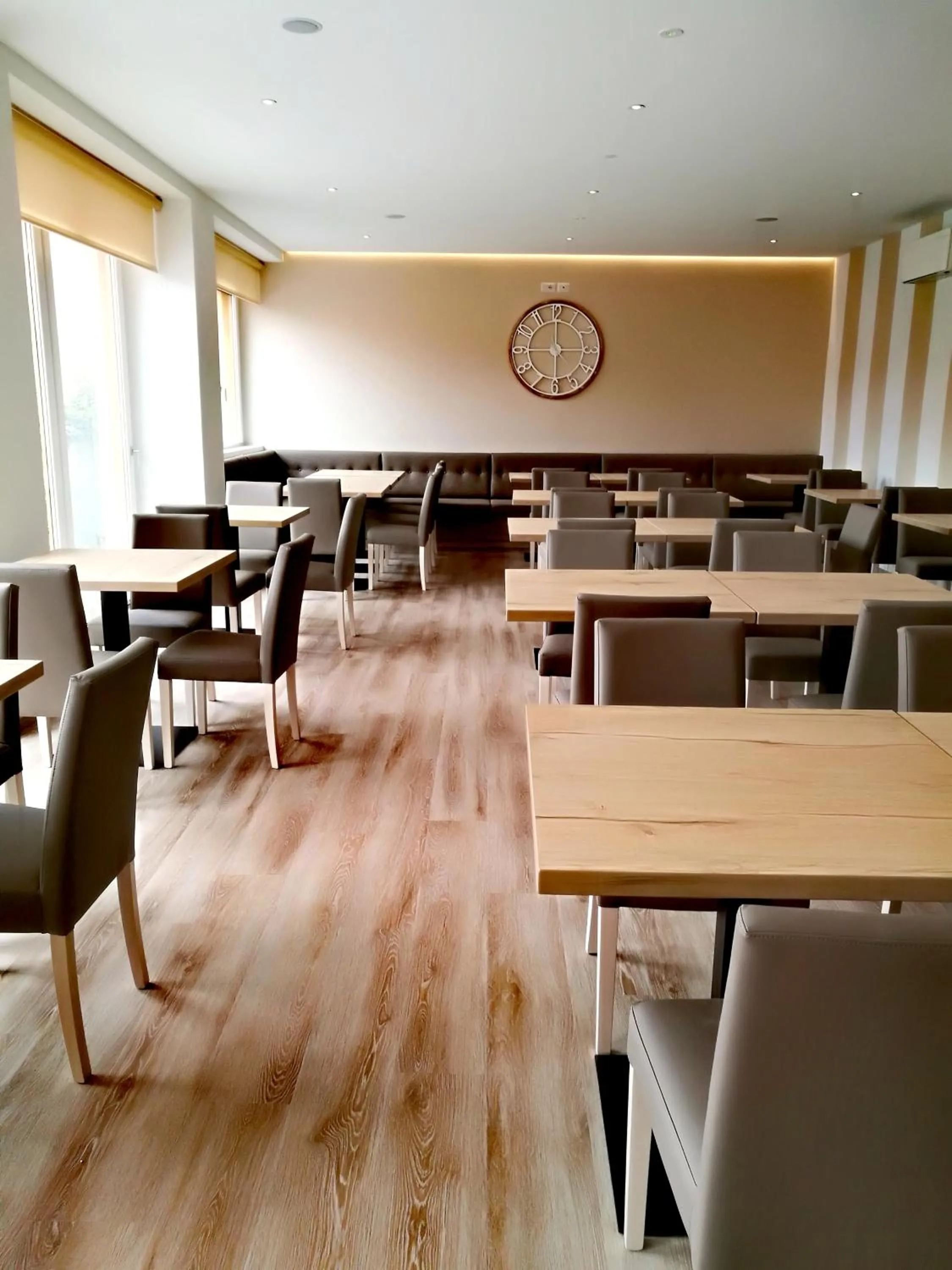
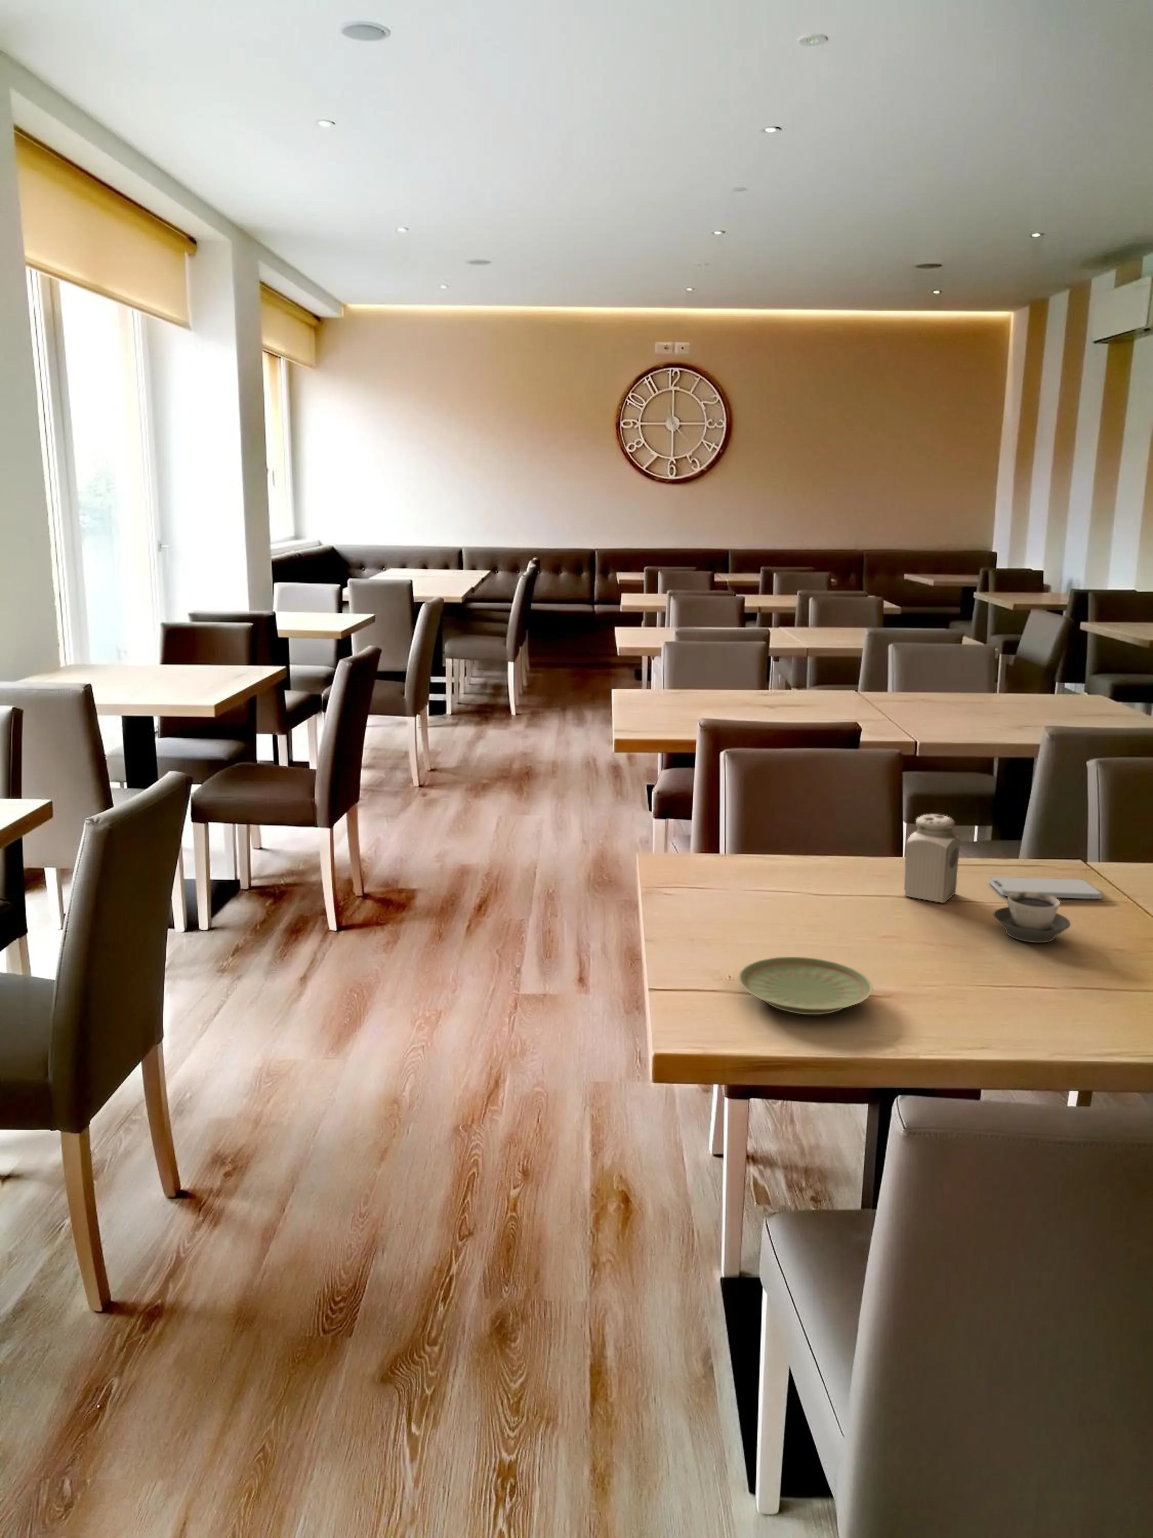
+ smartphone [988,876,1103,900]
+ plate [738,957,873,1015]
+ salt shaker [904,814,960,903]
+ cup [993,891,1071,943]
